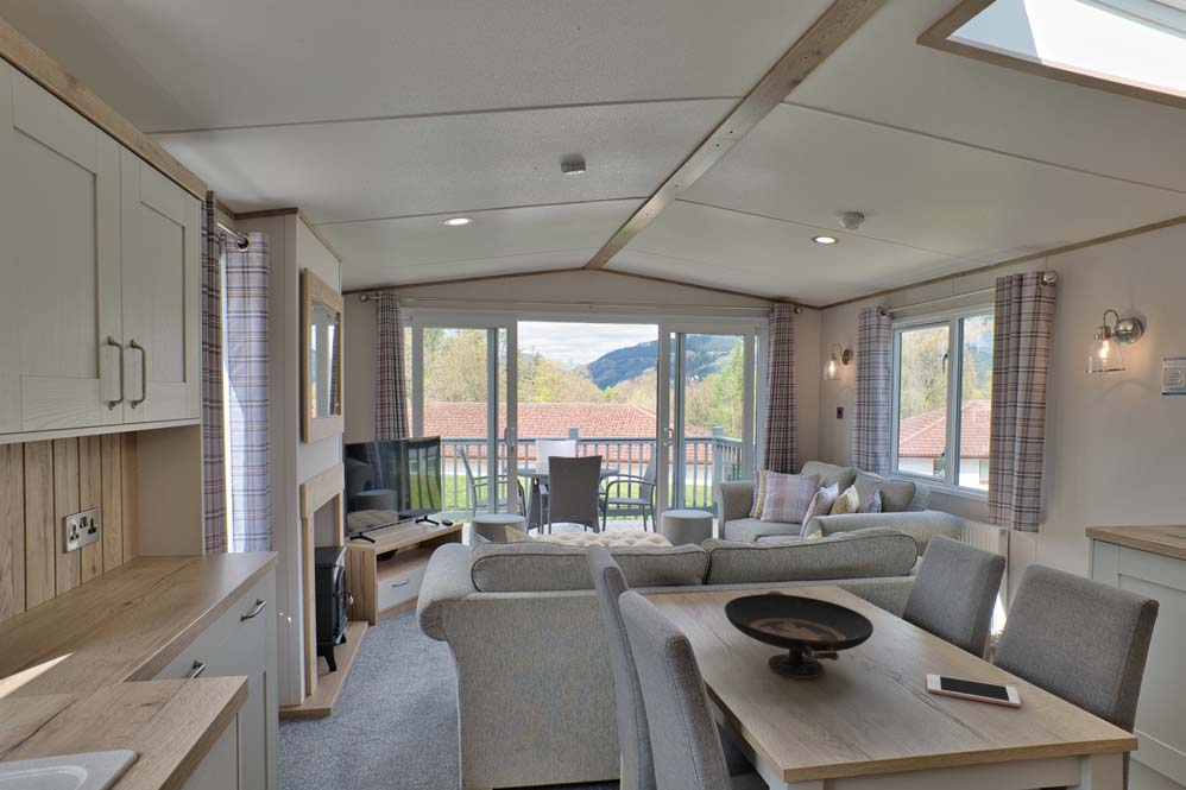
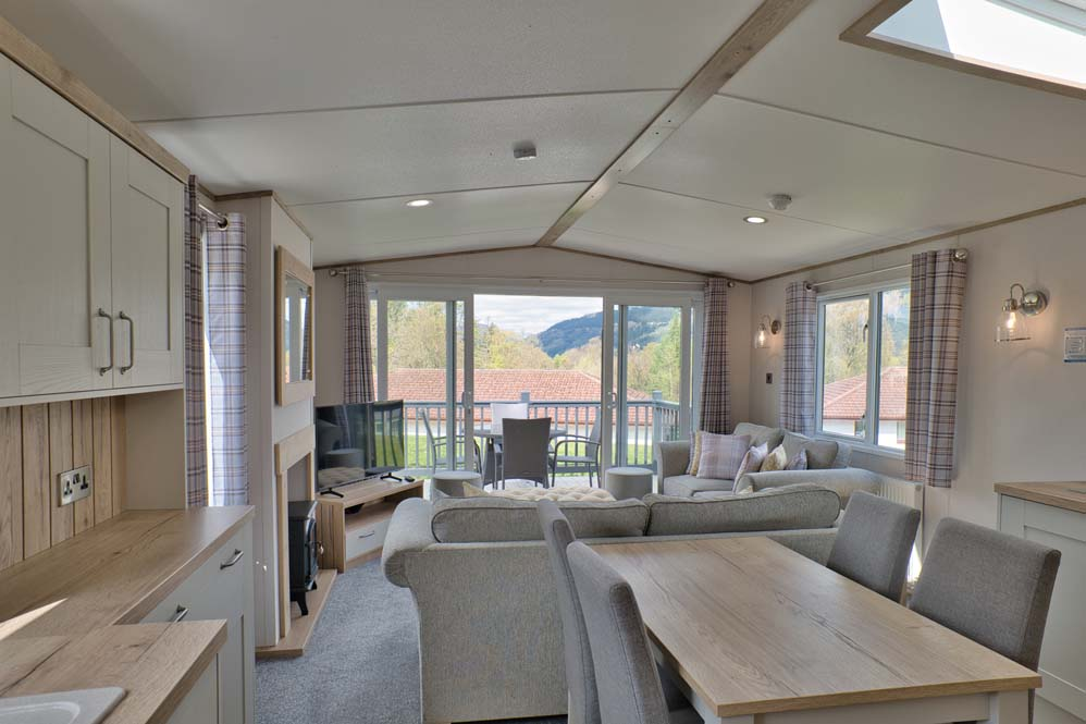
- decorative bowl [724,590,875,680]
- cell phone [926,672,1022,708]
